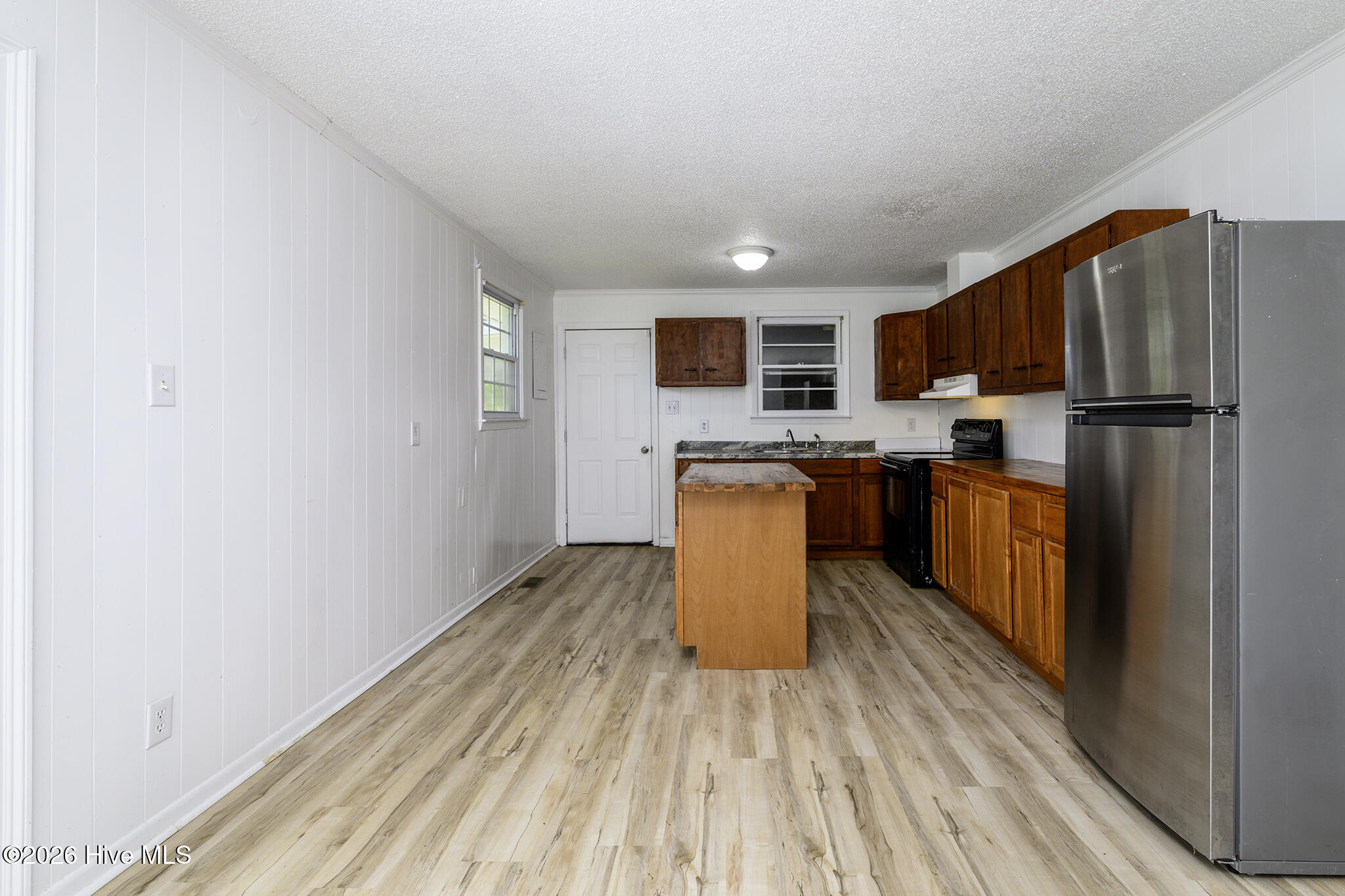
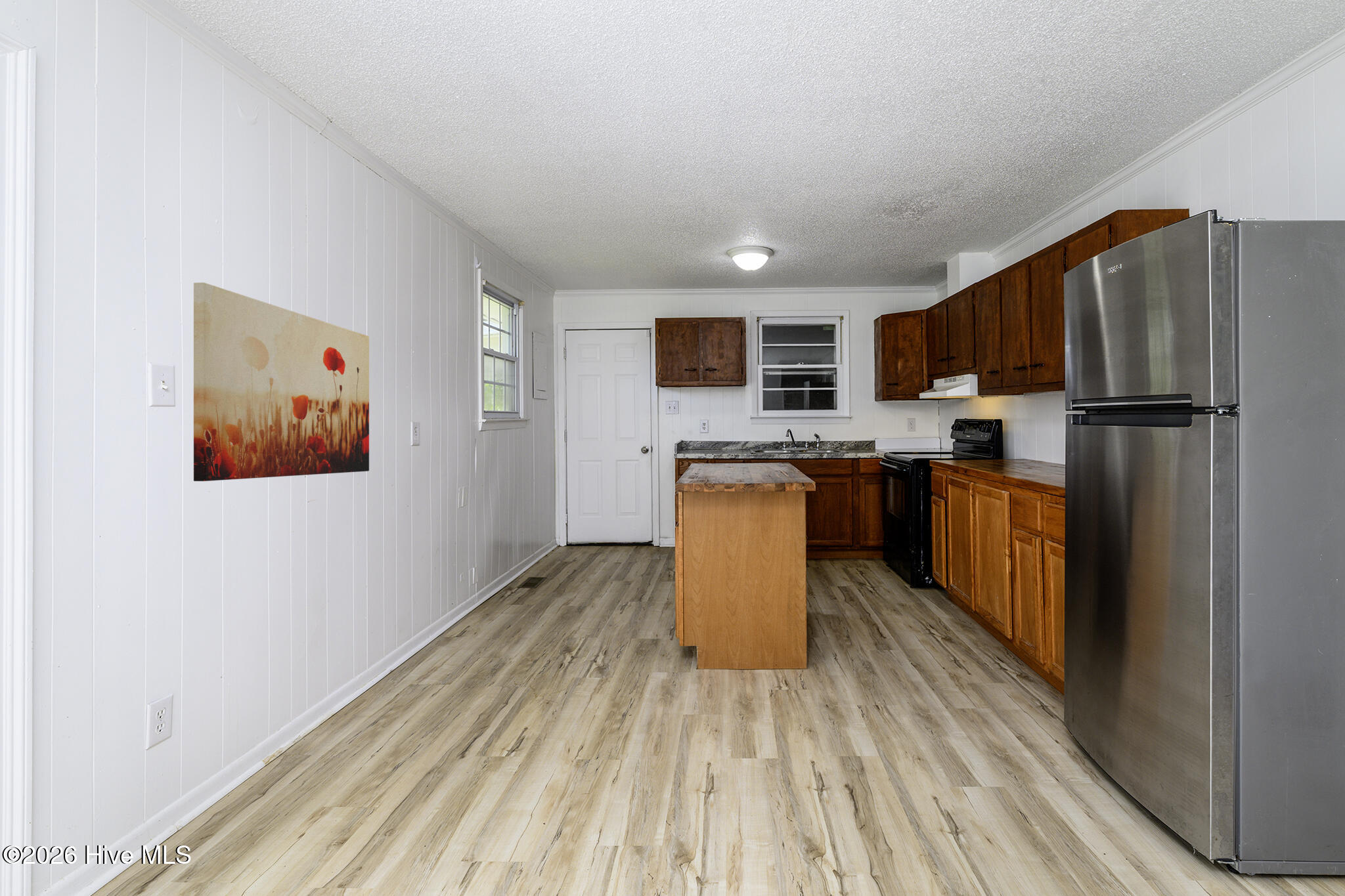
+ wall art [193,282,370,482]
